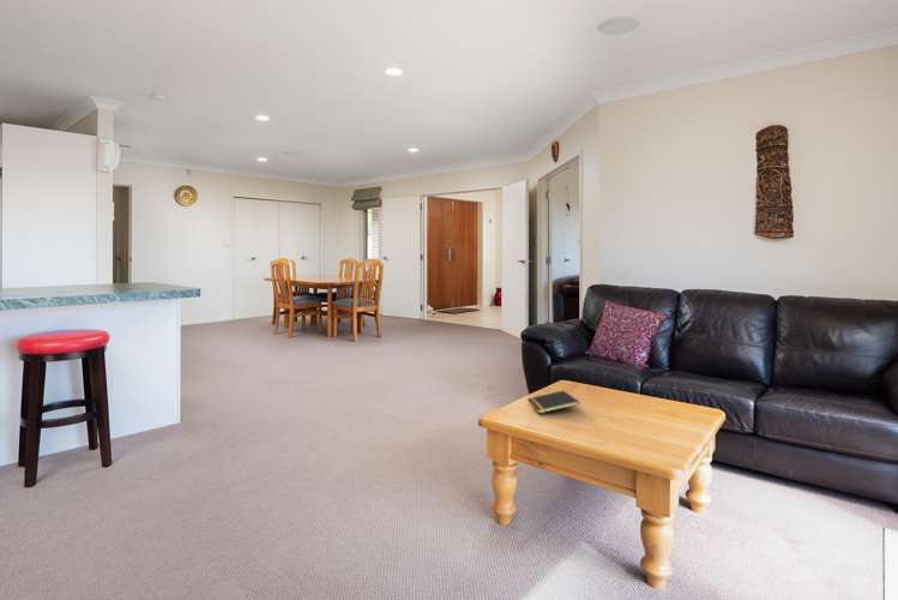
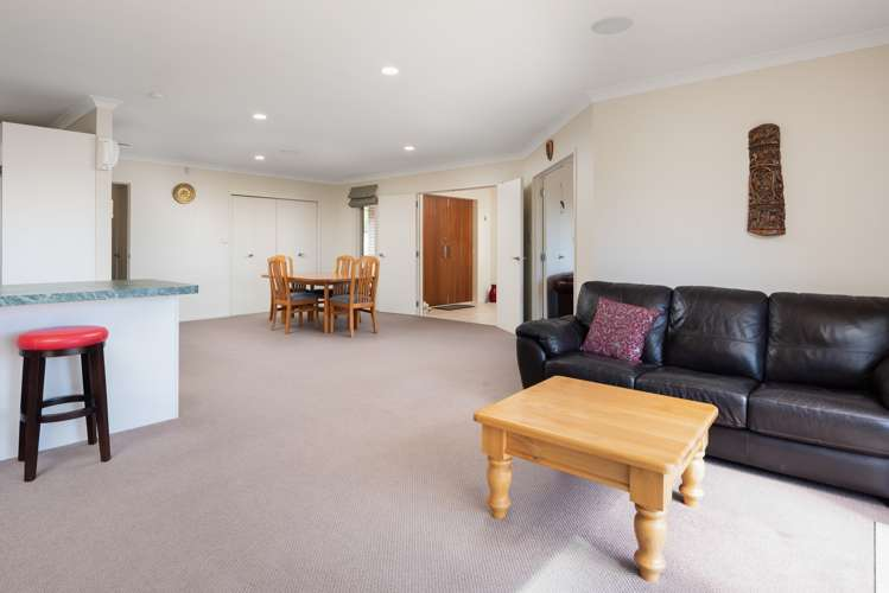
- notepad [526,390,580,415]
